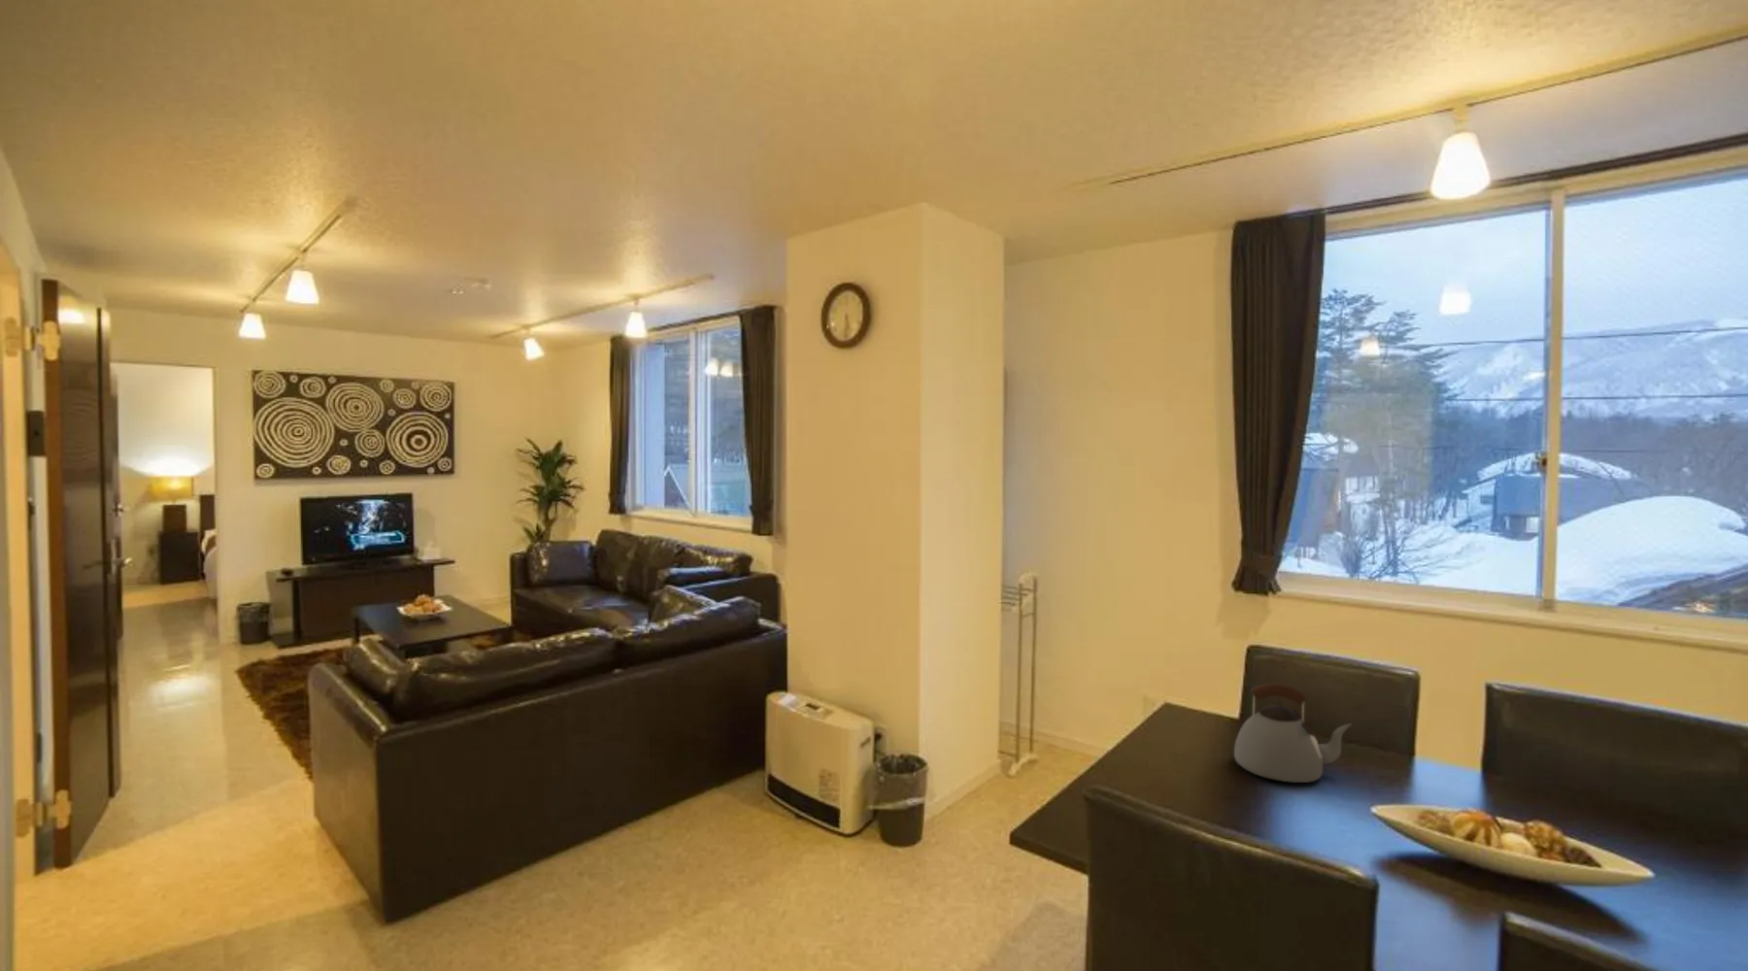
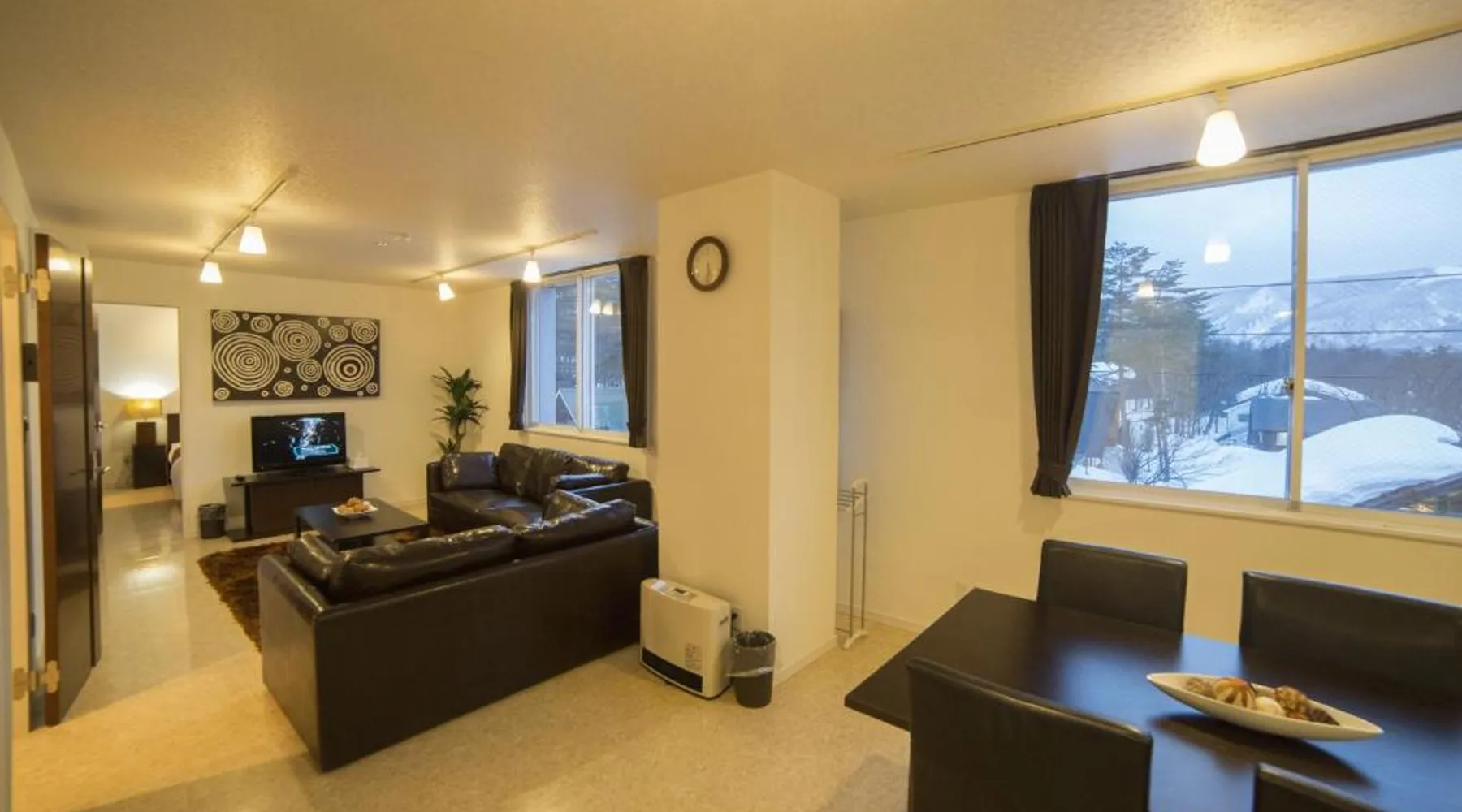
- kettle [1234,683,1352,783]
